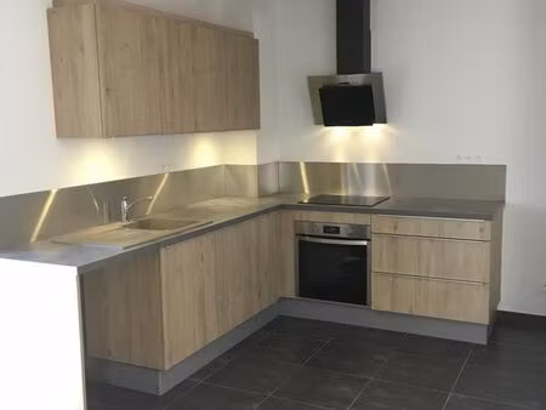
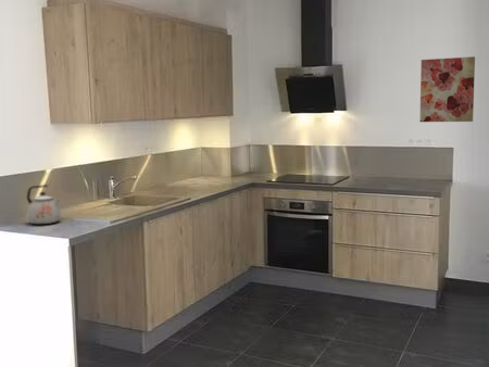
+ kettle [25,184,62,225]
+ wall art [418,55,476,123]
